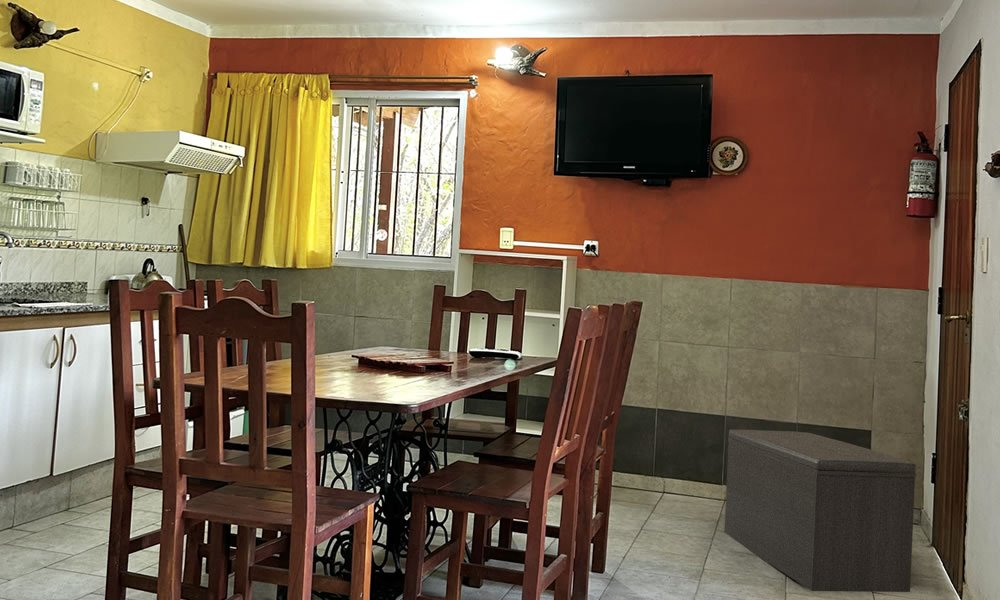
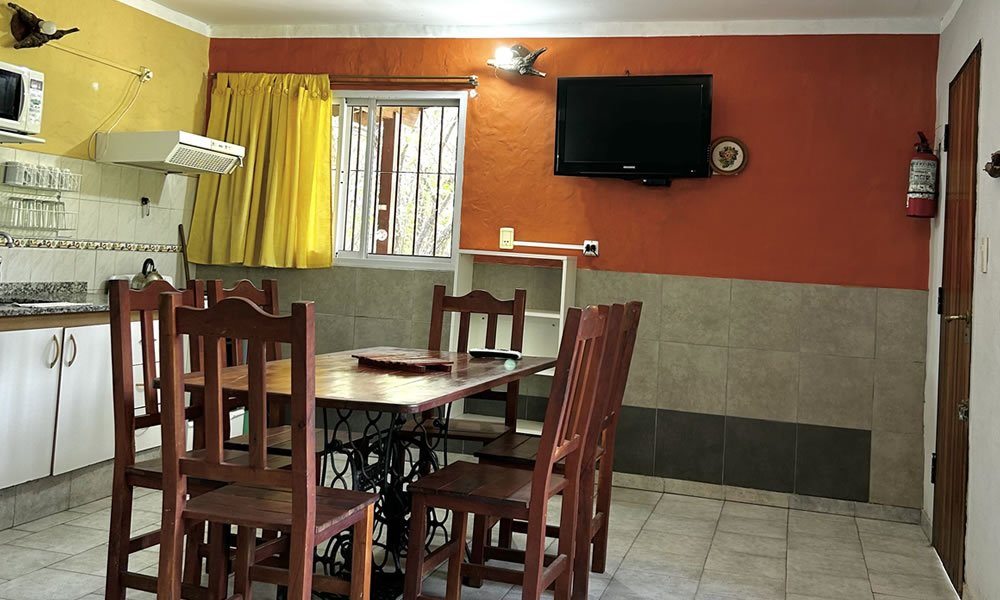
- bench [723,429,917,593]
